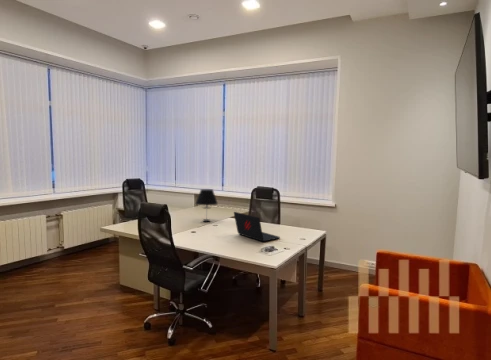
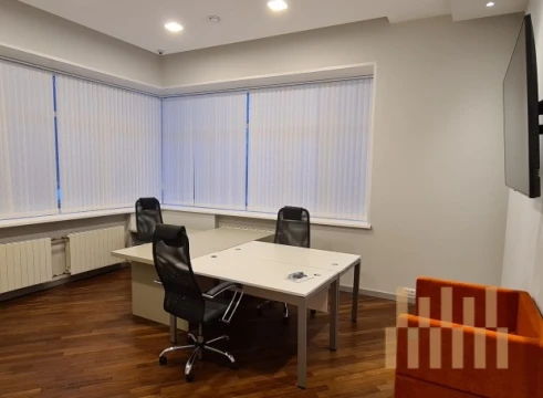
- laptop [233,211,281,243]
- table lamp [194,188,219,223]
